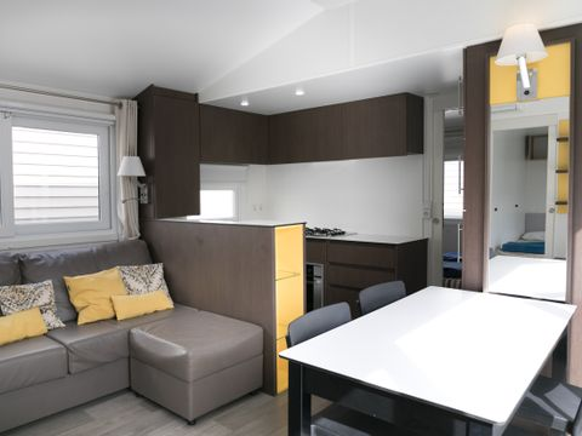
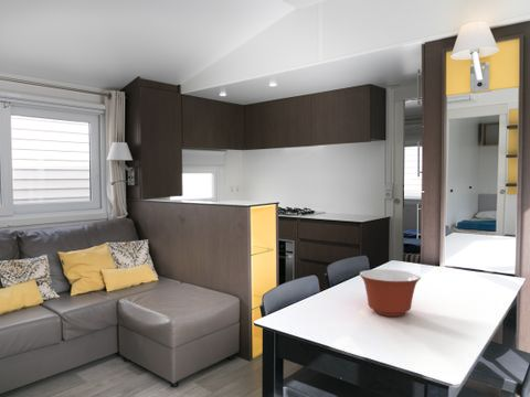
+ mixing bowl [359,268,422,318]
